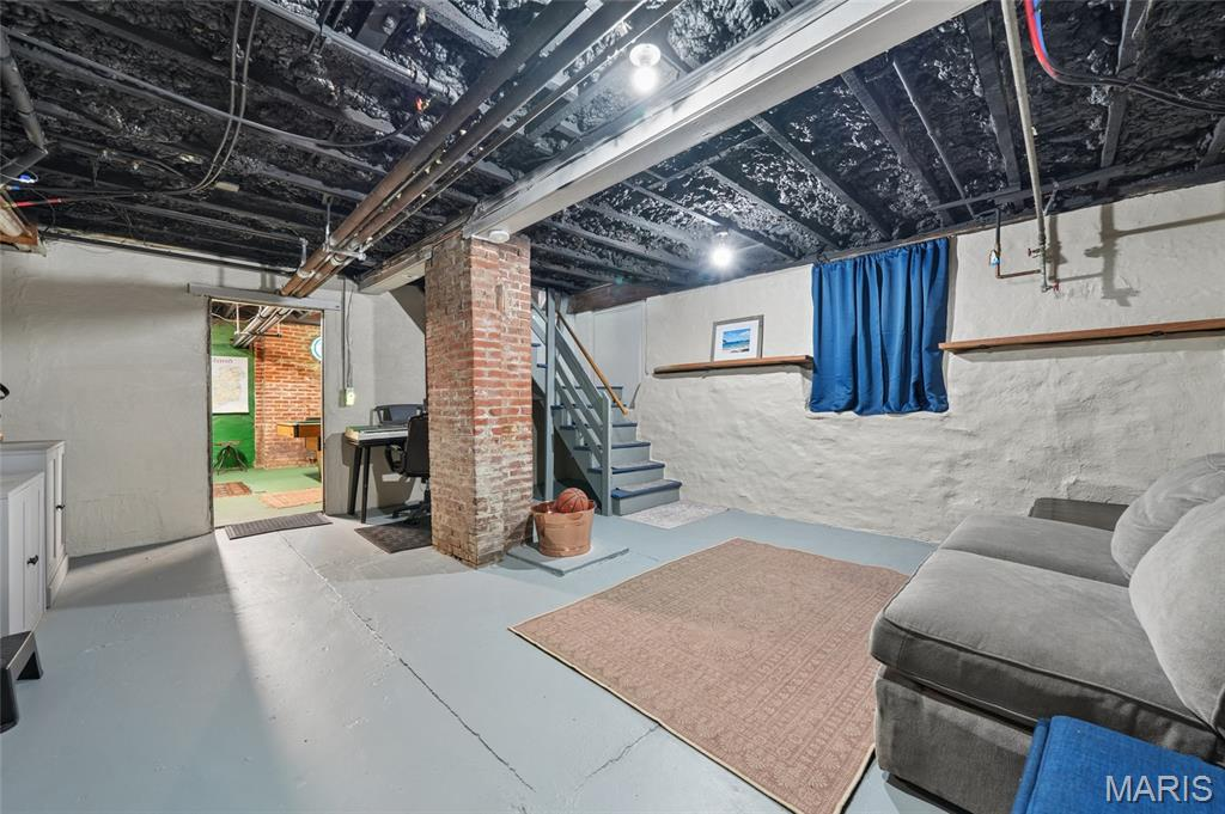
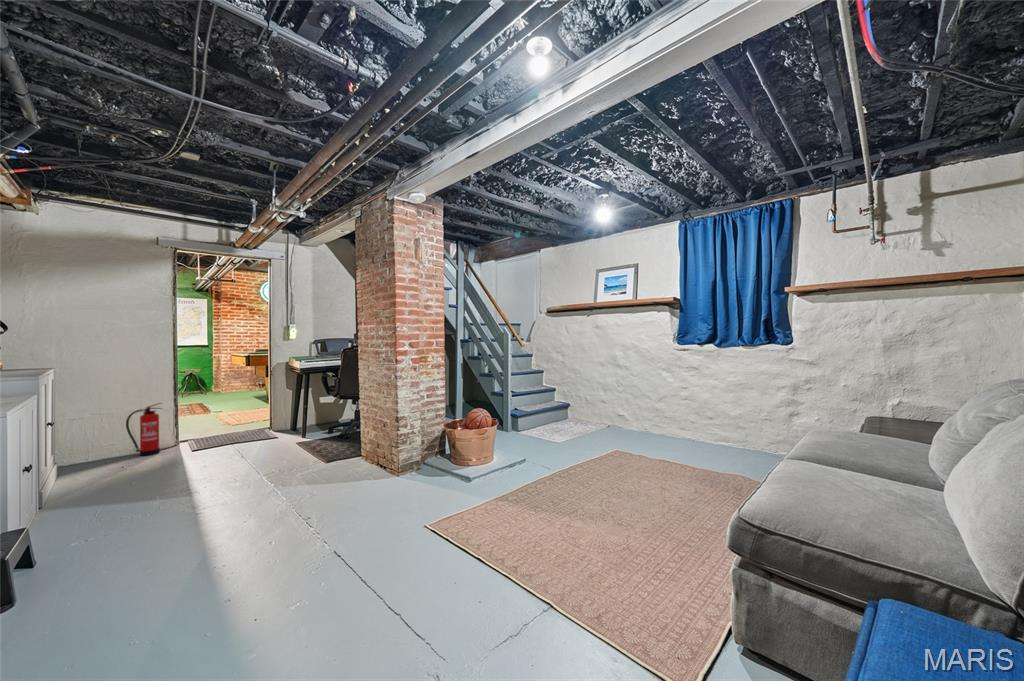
+ fire extinguisher [125,401,164,457]
